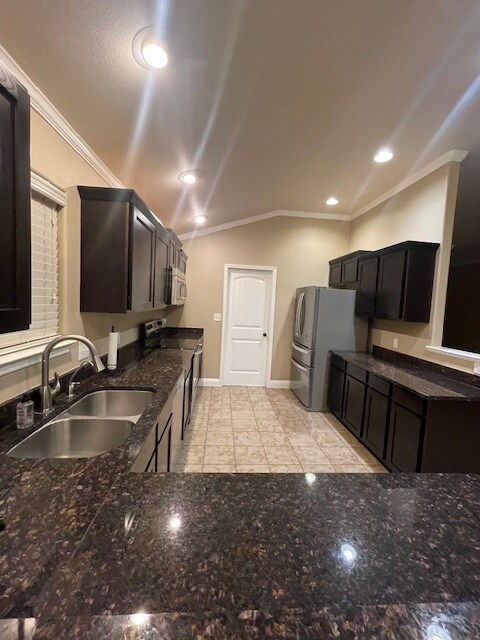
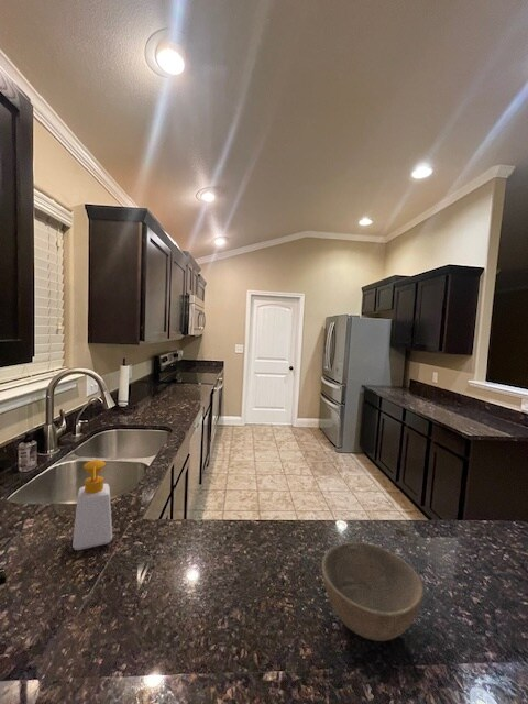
+ bowl [321,541,425,642]
+ soap bottle [72,459,113,551]
